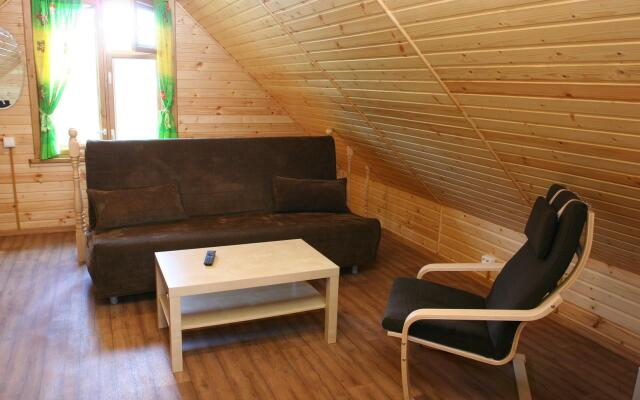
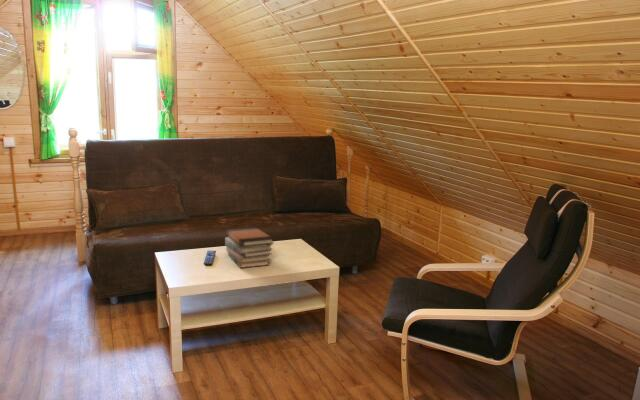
+ book stack [224,226,275,269]
